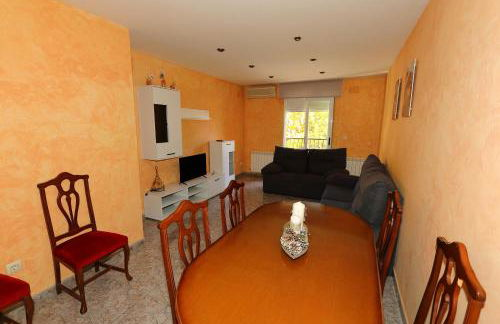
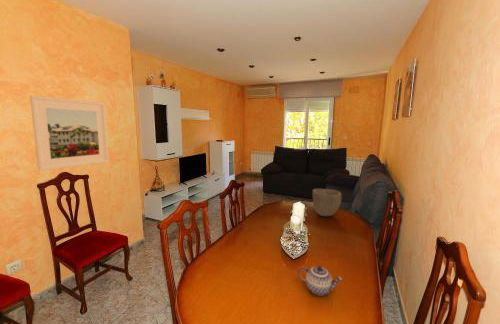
+ bowl [312,188,343,217]
+ teapot [297,265,344,297]
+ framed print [29,94,110,172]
